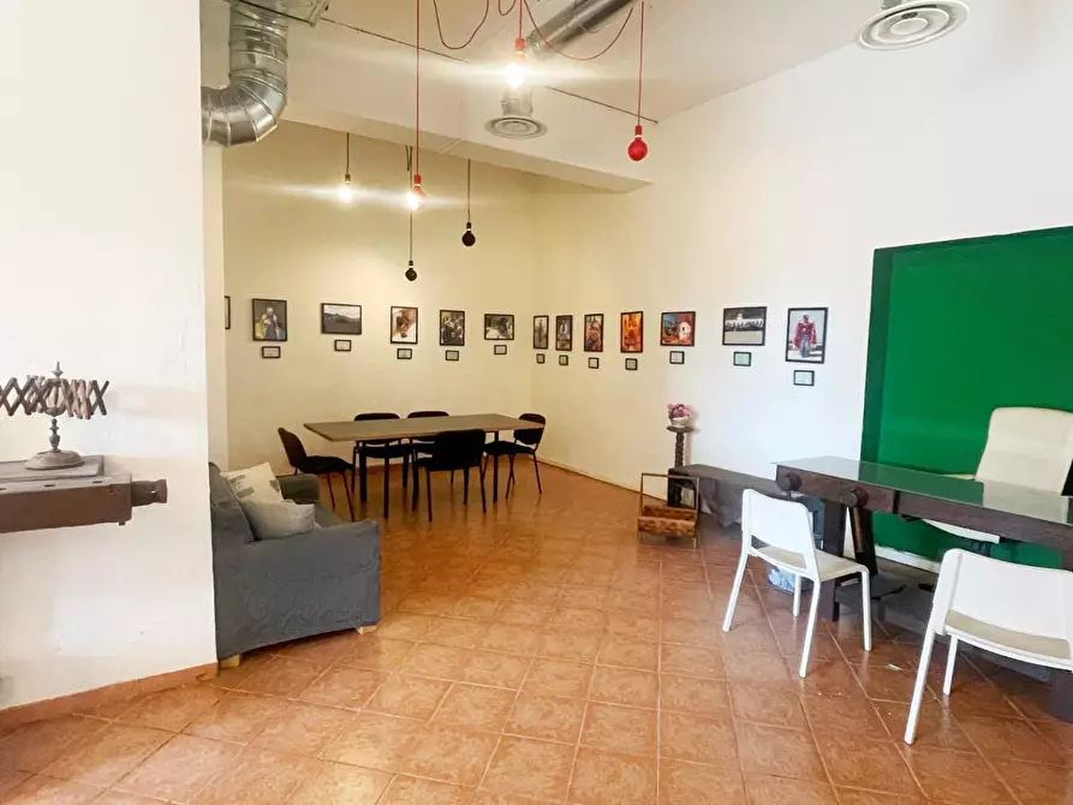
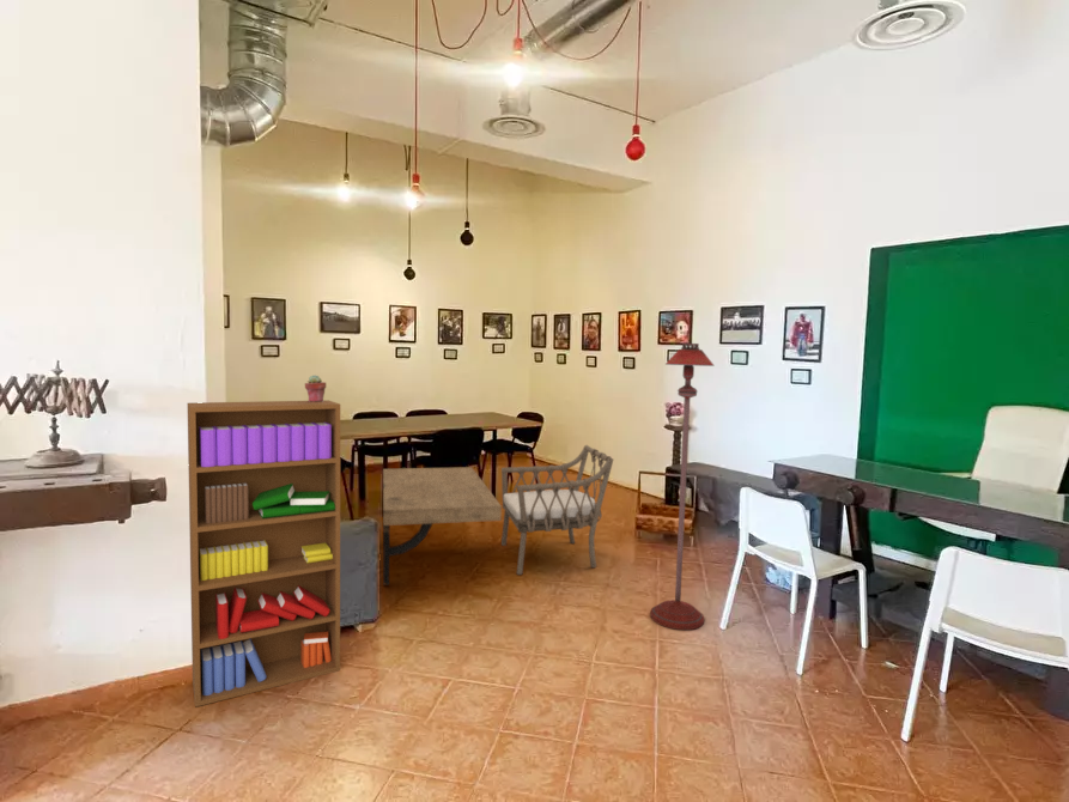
+ armchair [500,444,614,576]
+ bookshelf [187,399,341,707]
+ potted succulent [304,373,327,402]
+ coffee table [382,466,503,587]
+ floor lamp [649,342,716,631]
